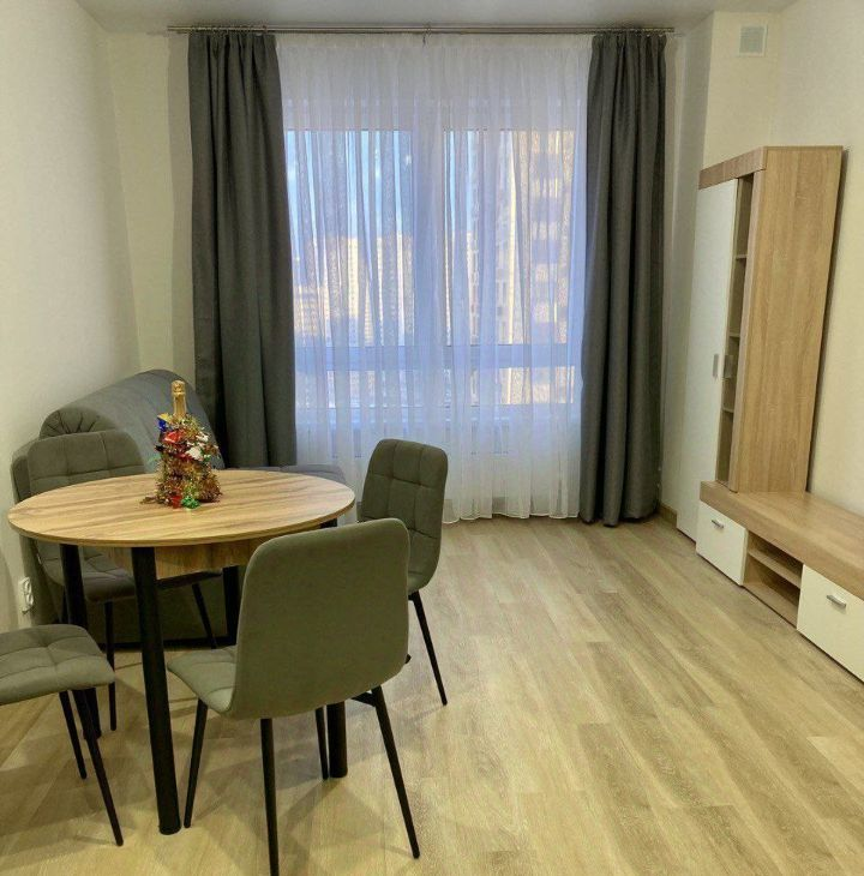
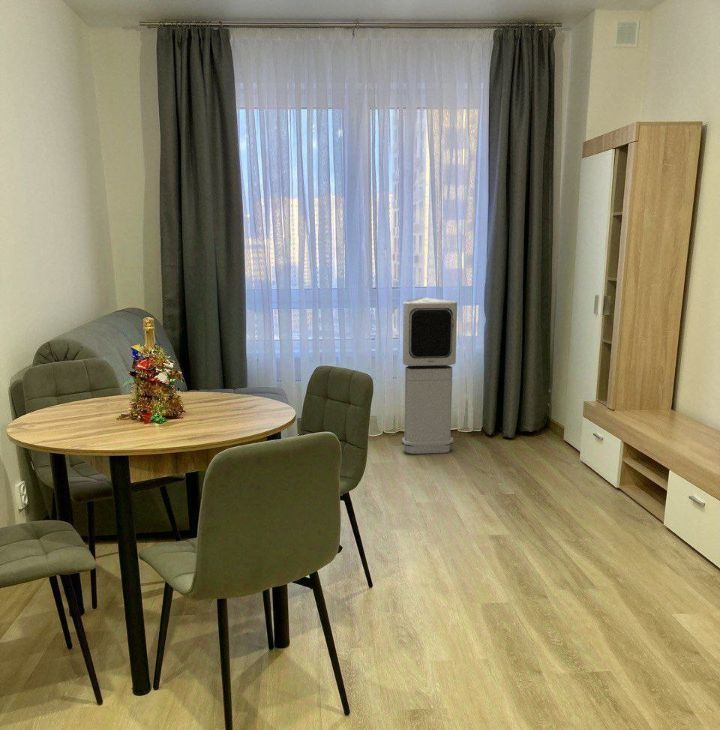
+ air purifier [401,296,458,455]
